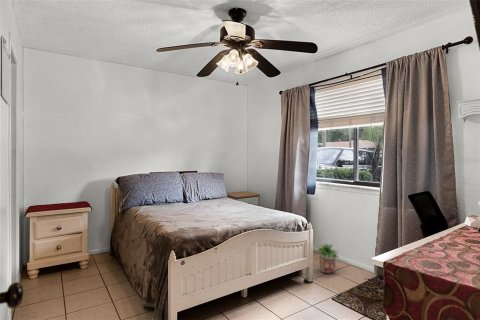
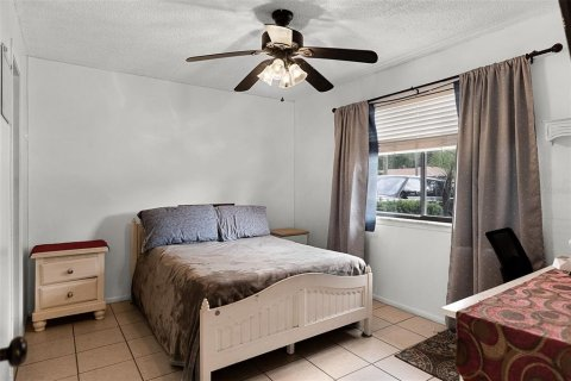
- potted plant [315,242,341,274]
